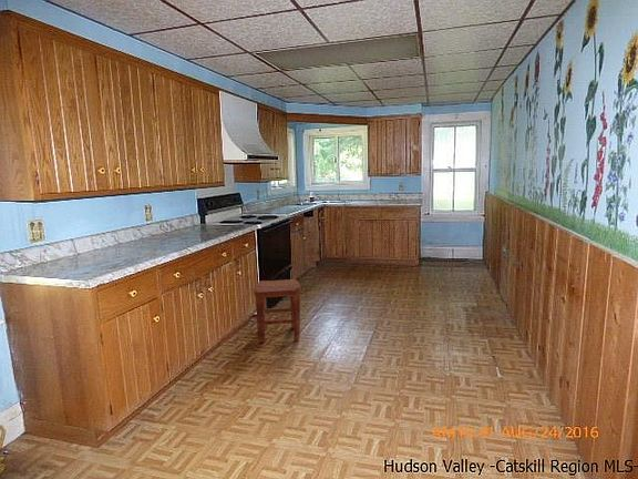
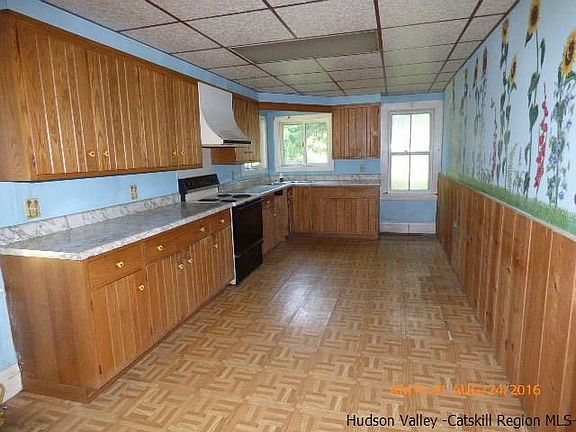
- stool [253,278,301,344]
